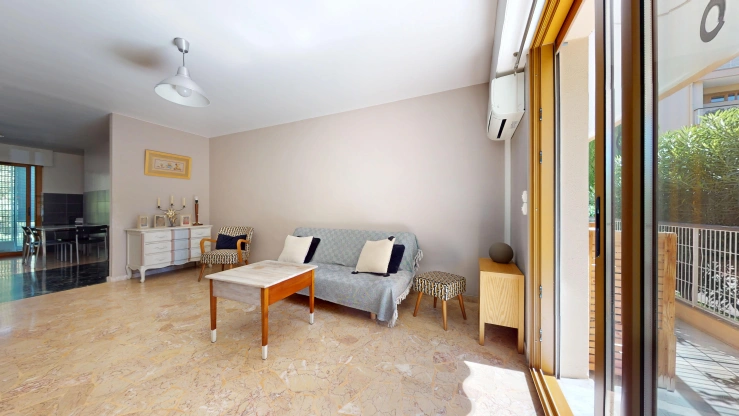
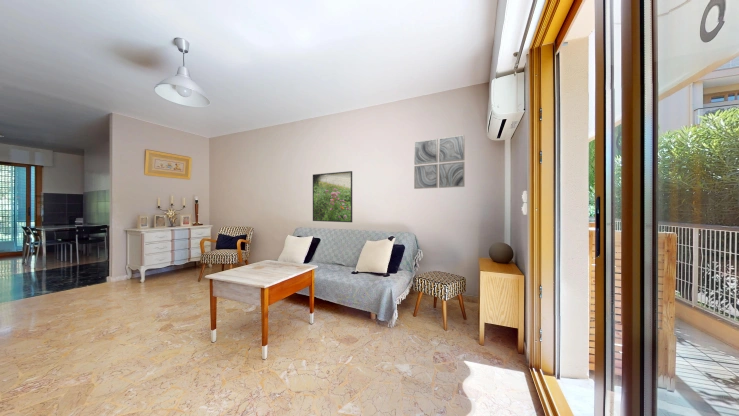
+ wall art [413,134,466,190]
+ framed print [312,170,353,223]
